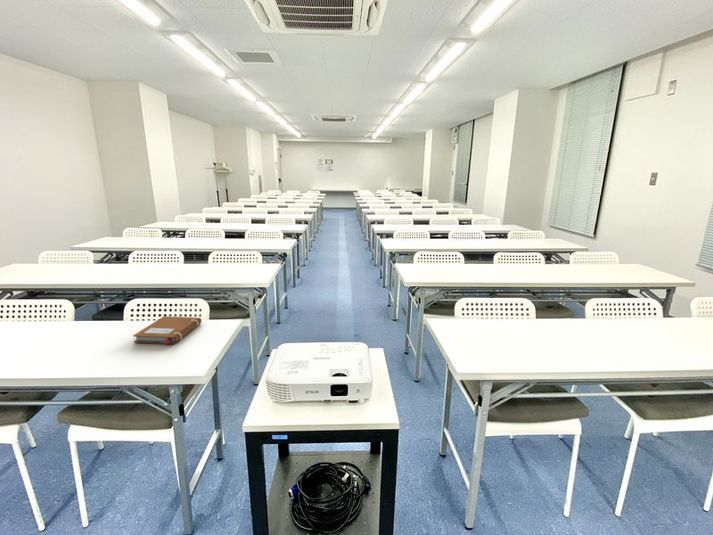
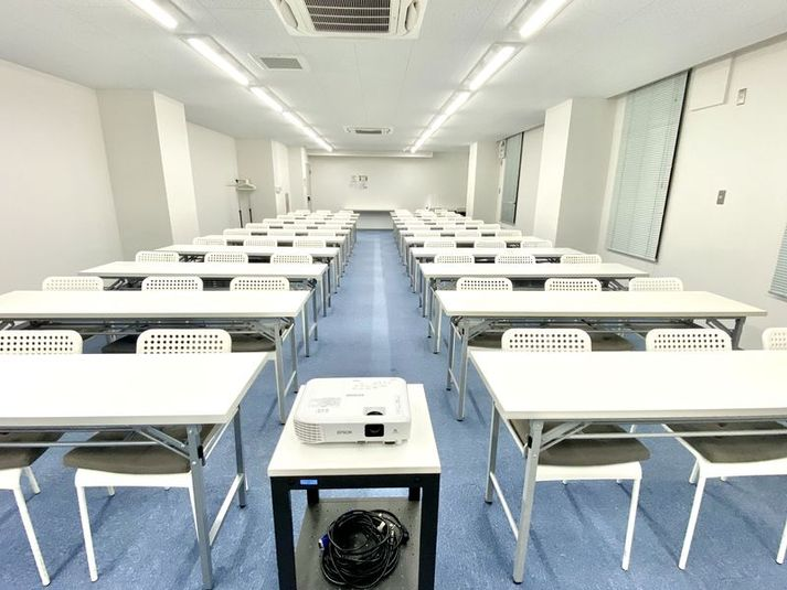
- notebook [132,315,203,345]
